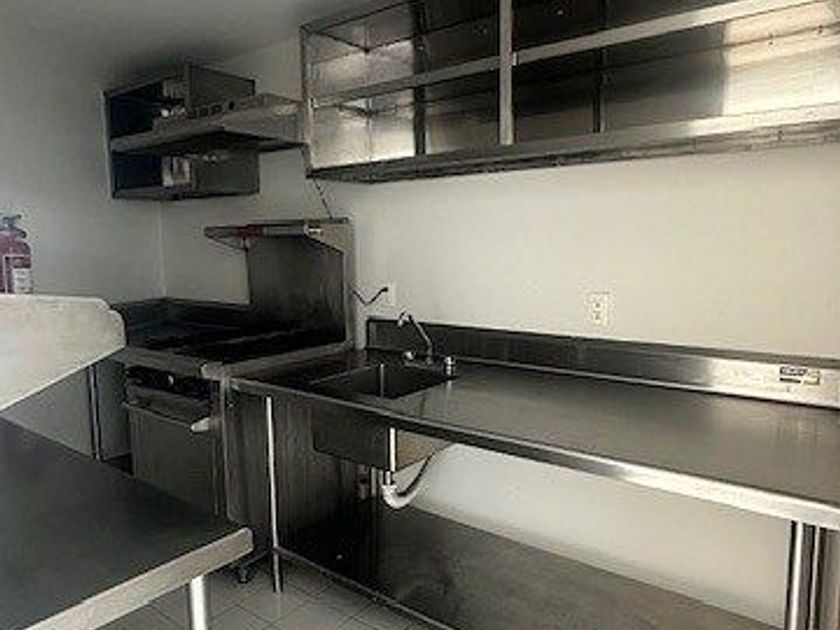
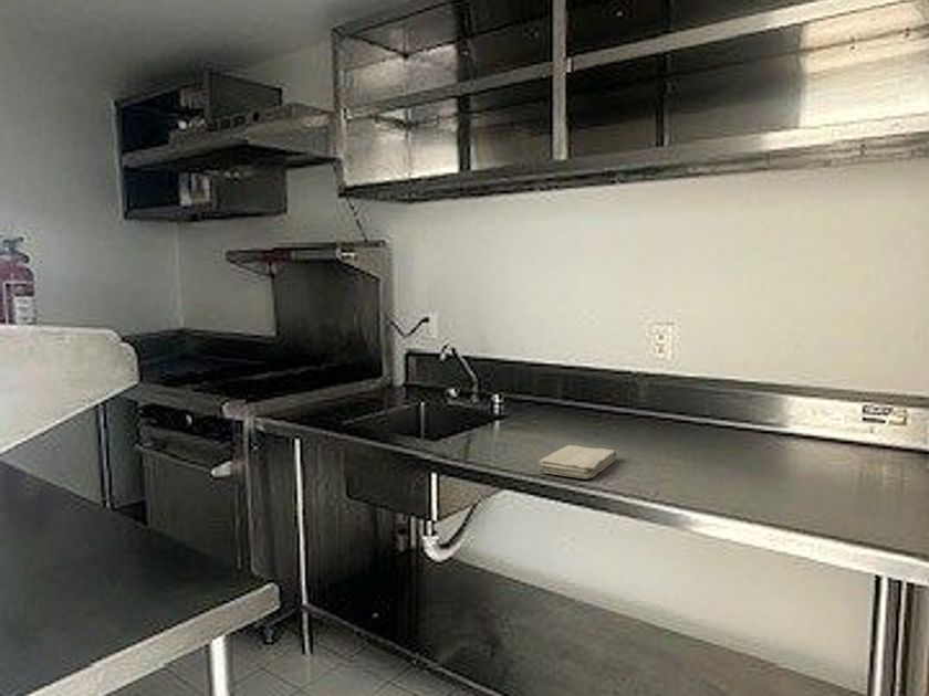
+ washcloth [537,444,618,479]
